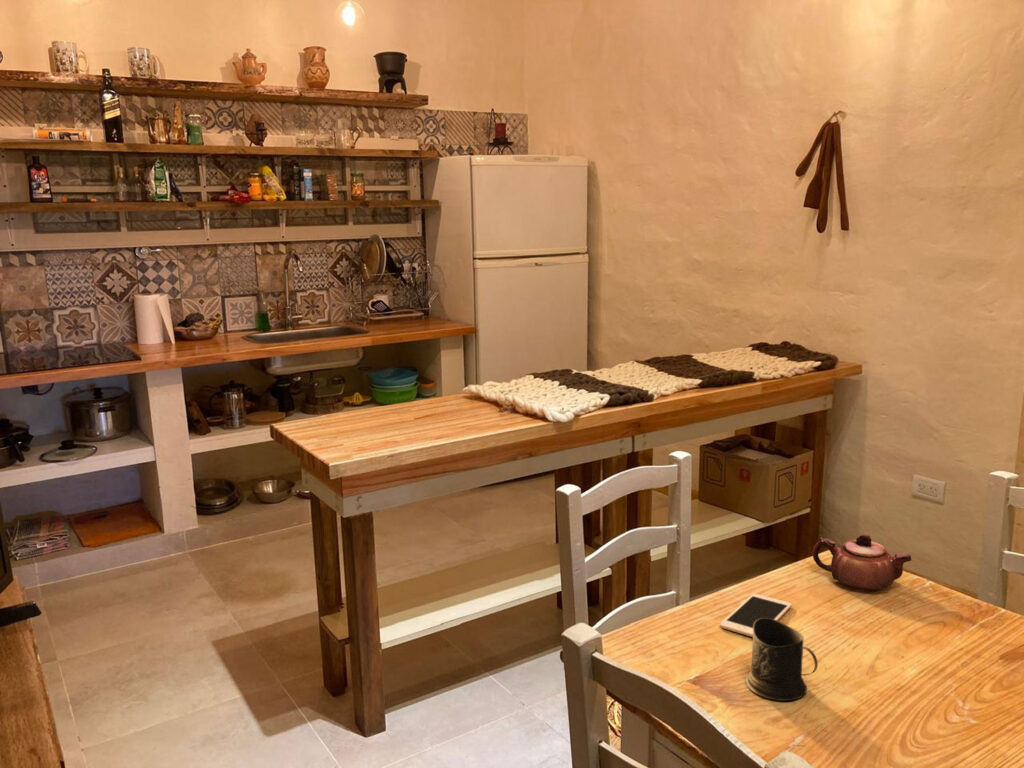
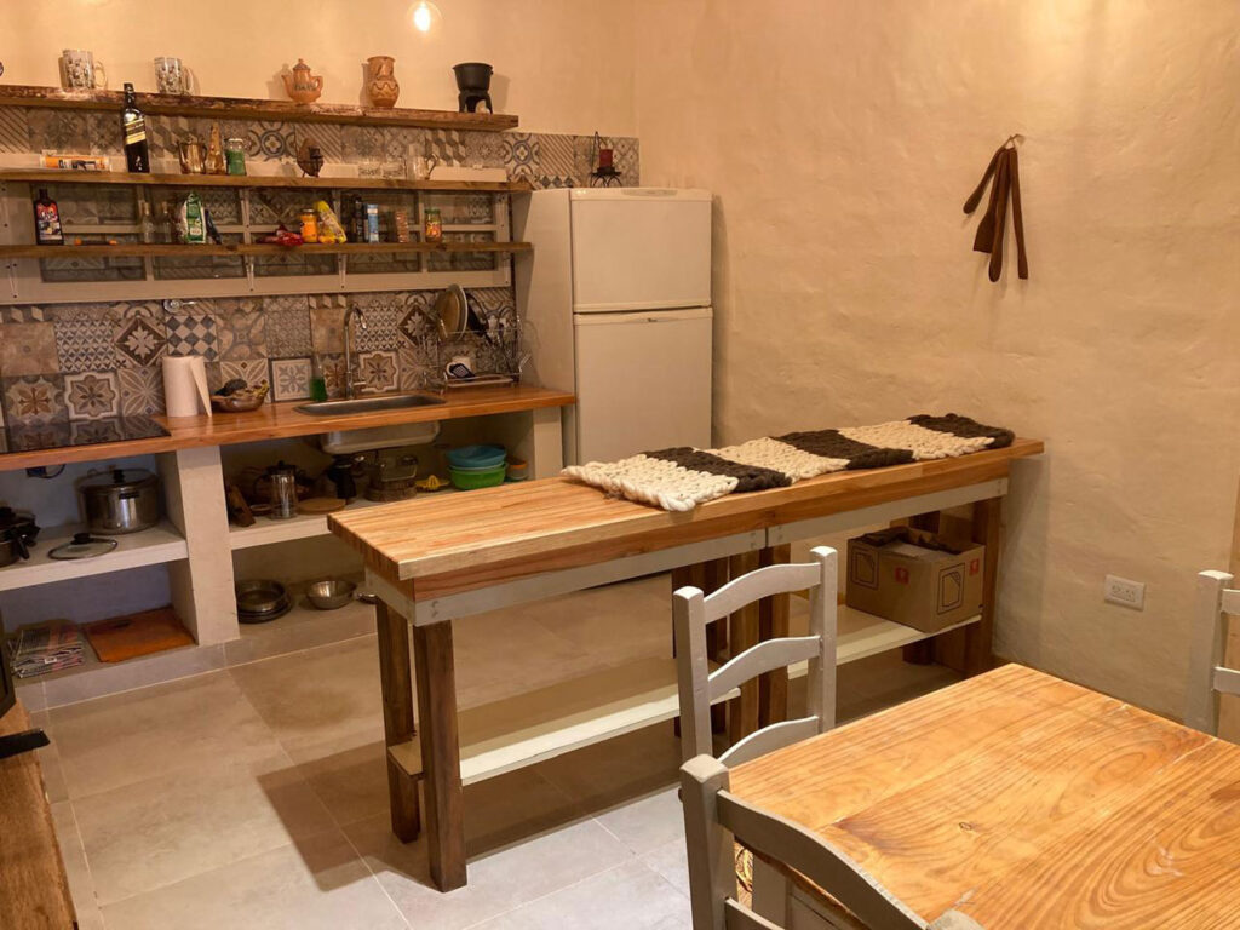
- mug [745,618,819,702]
- cell phone [719,593,793,638]
- teapot [812,533,912,593]
